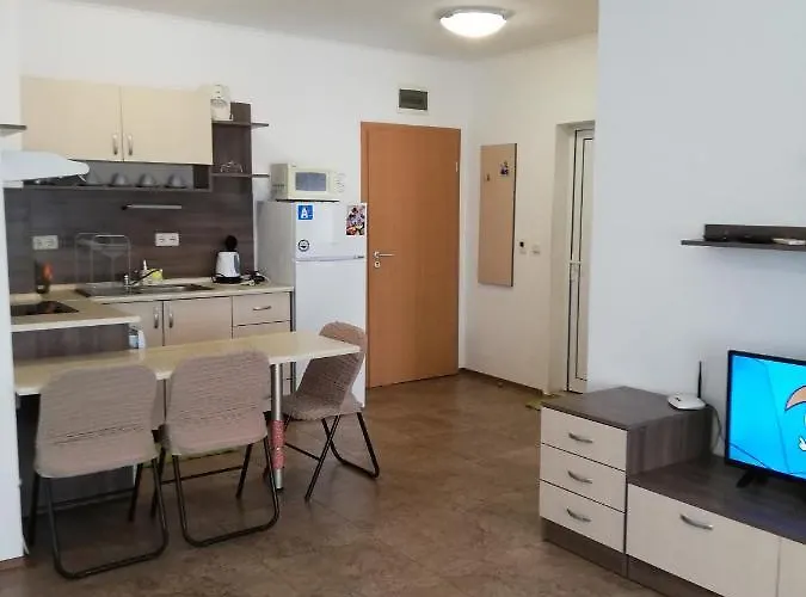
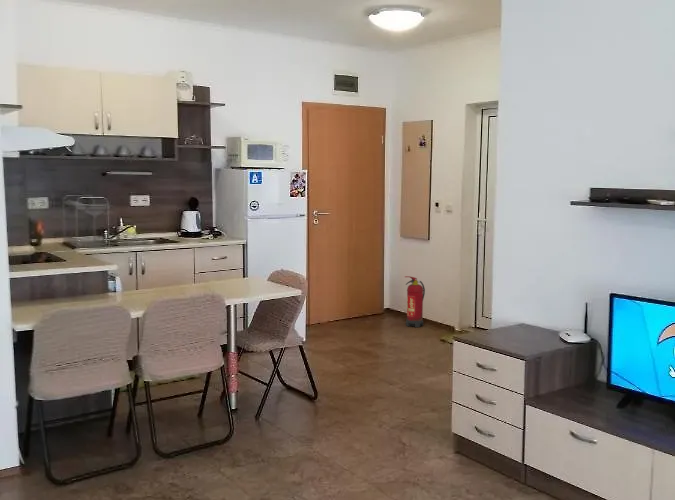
+ fire extinguisher [404,275,426,328]
